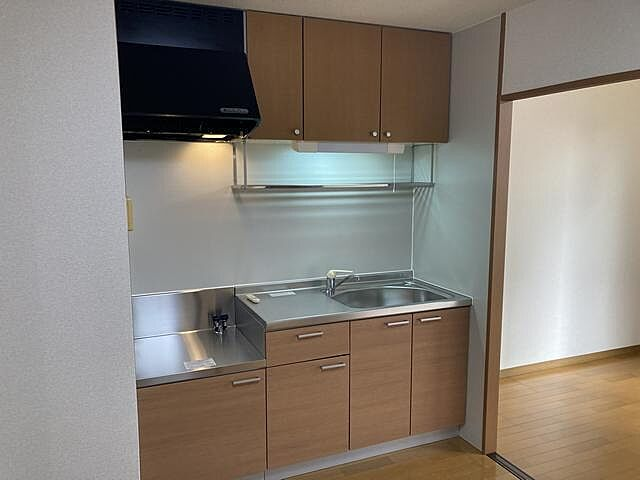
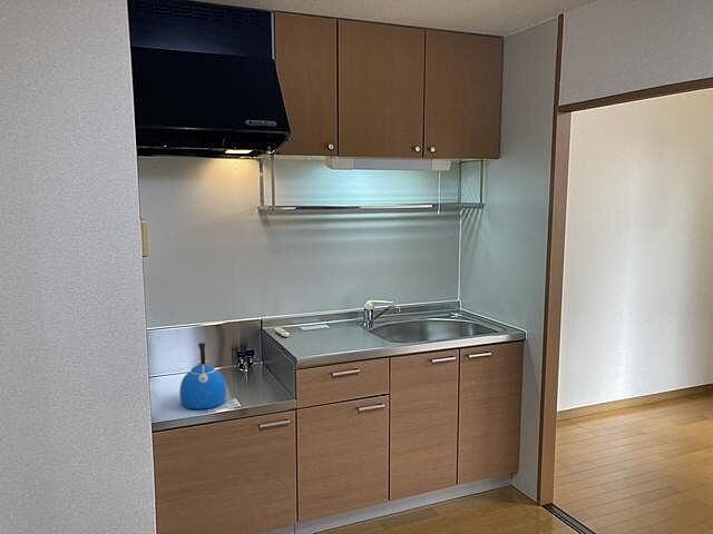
+ kettle [178,342,227,411]
